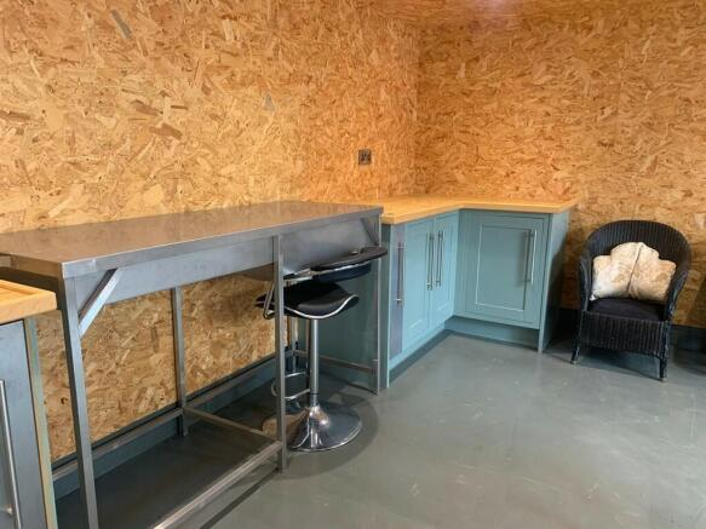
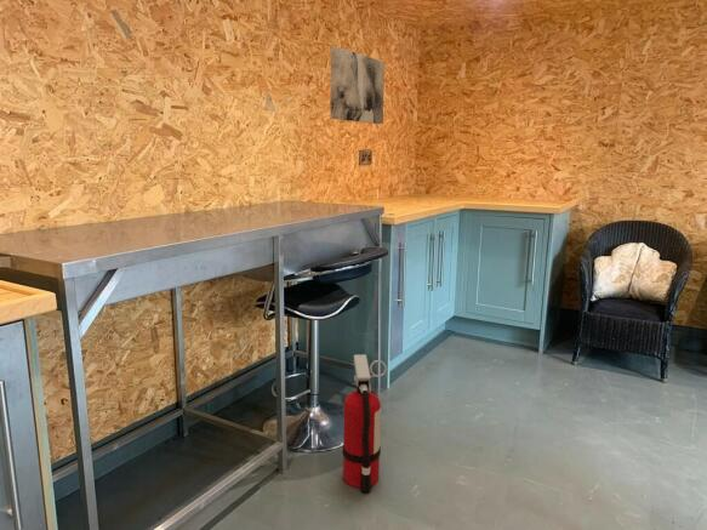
+ fire extinguisher [341,353,388,494]
+ wall art [330,45,386,125]
